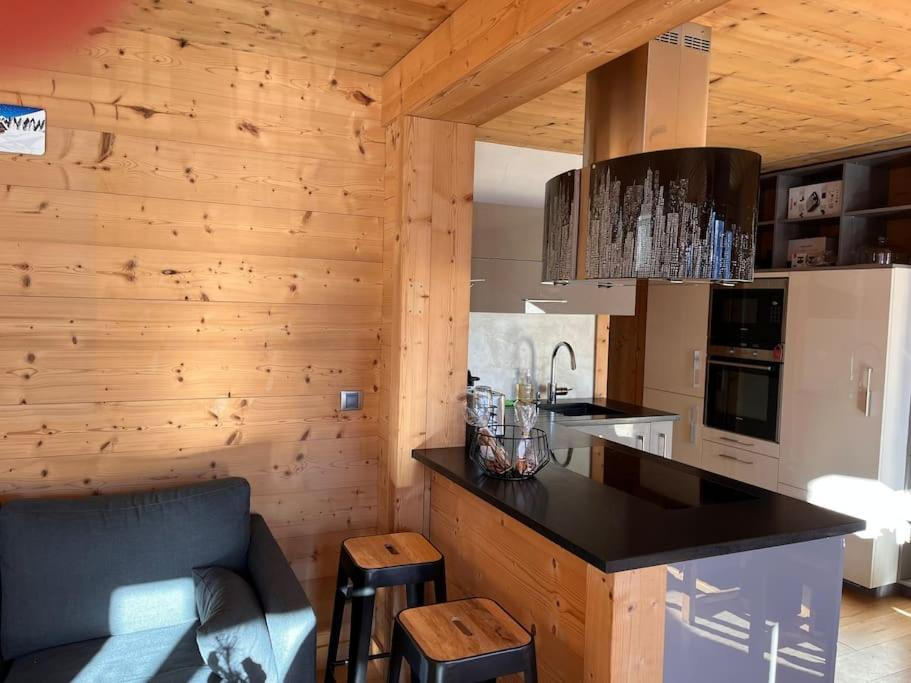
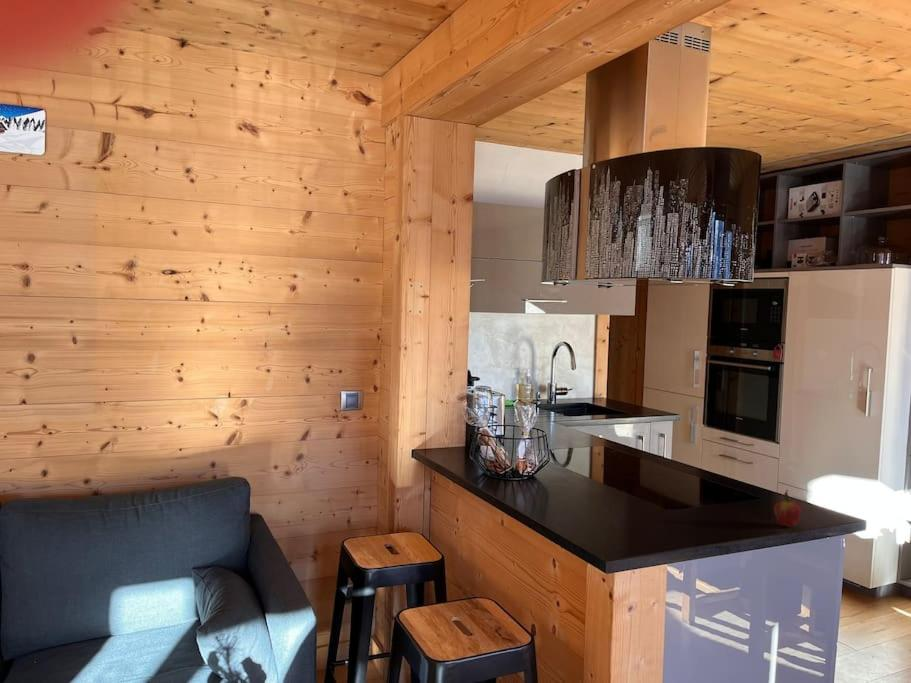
+ fruit [773,490,803,528]
